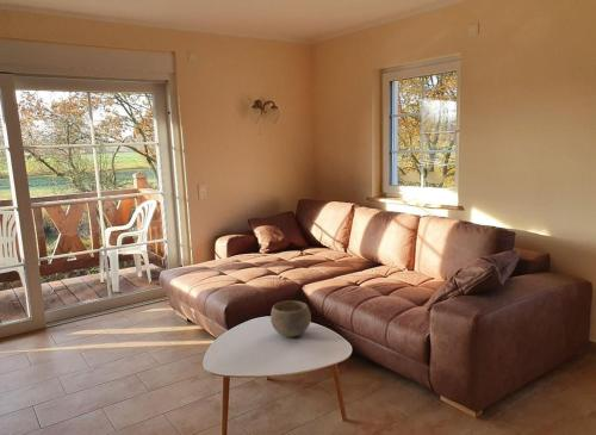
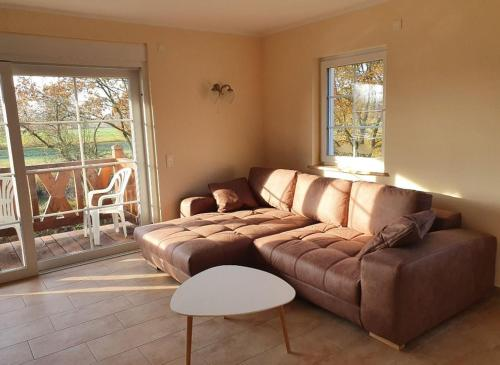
- bowl [269,299,312,338]
